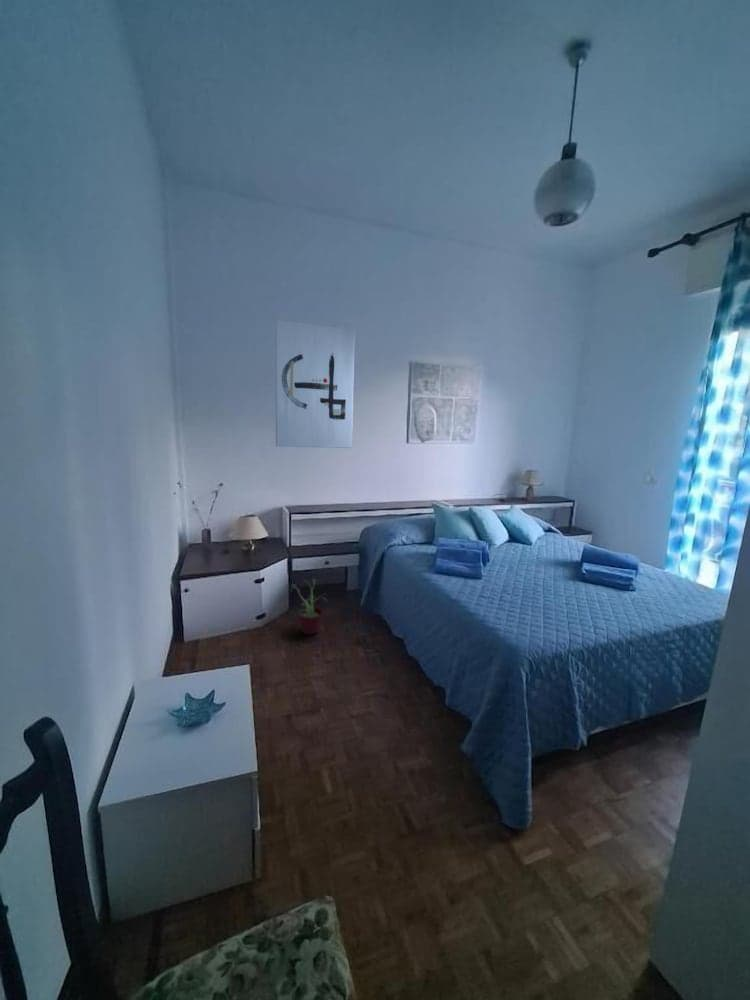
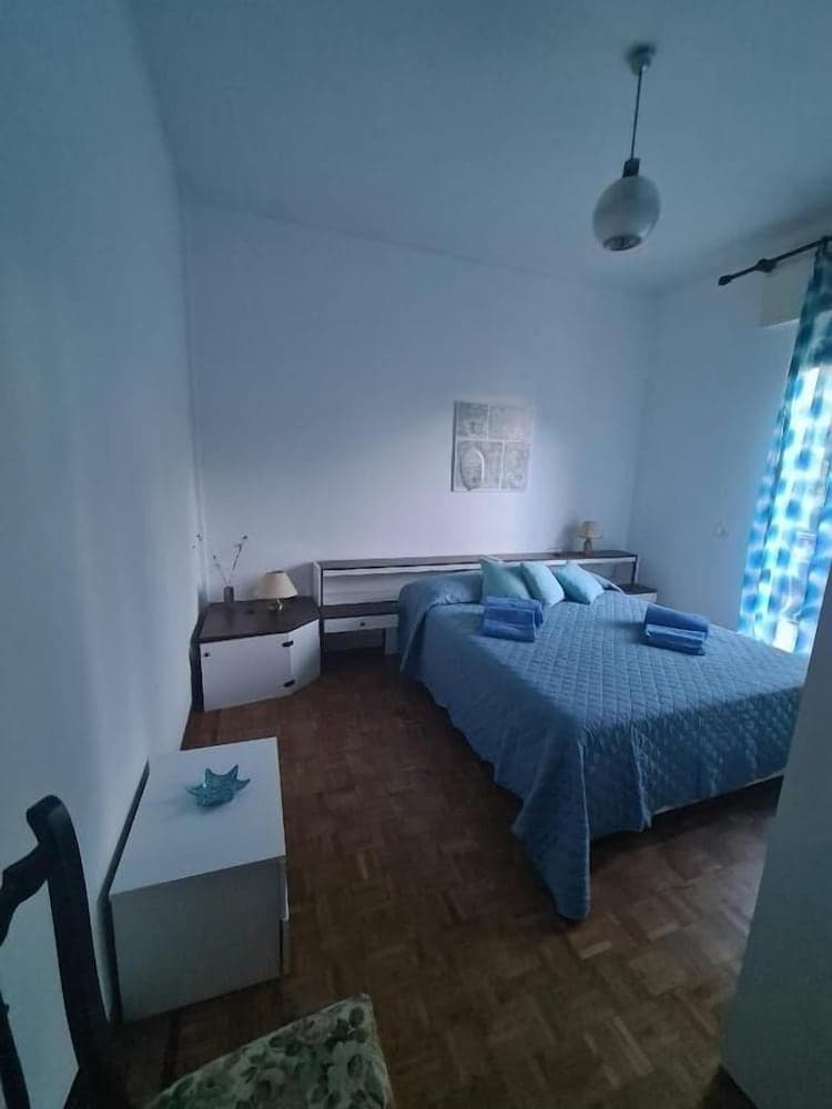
- wall art [274,319,356,449]
- potted plant [289,576,329,635]
